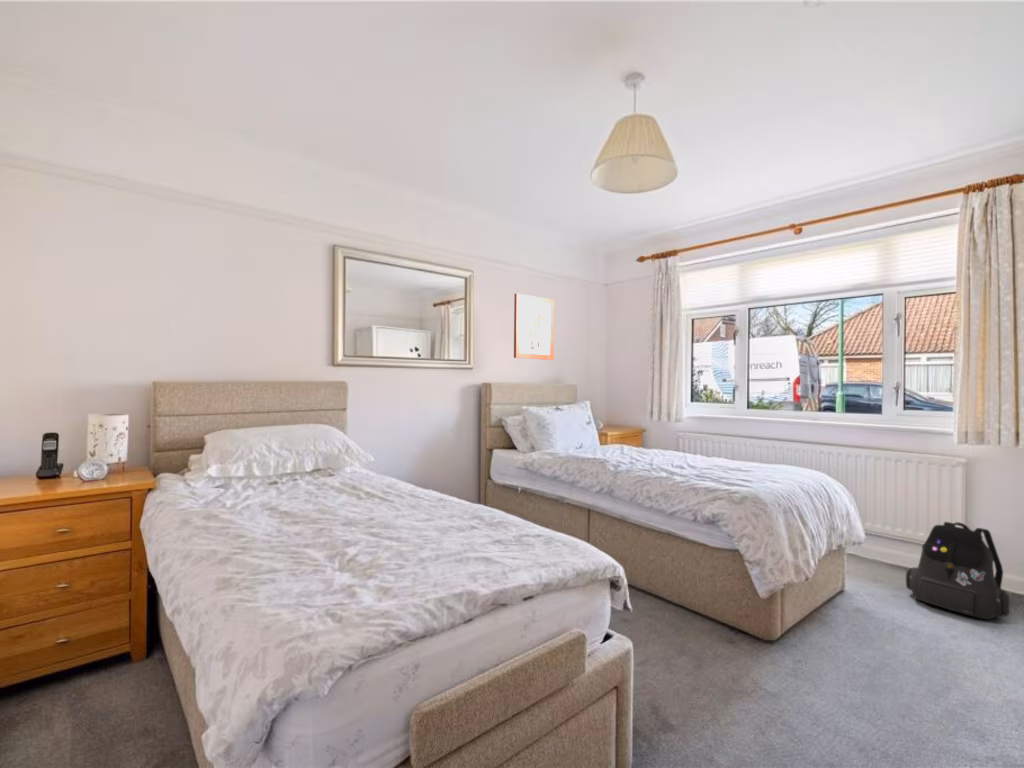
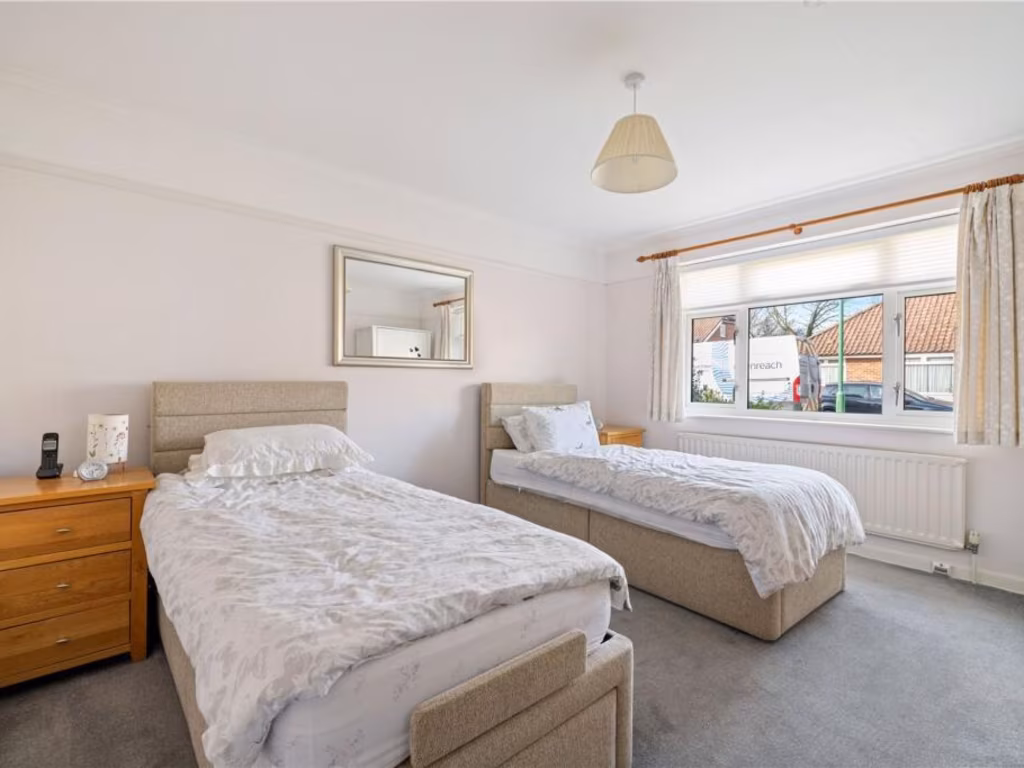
- wall art [513,293,555,361]
- backpack [905,521,1010,620]
